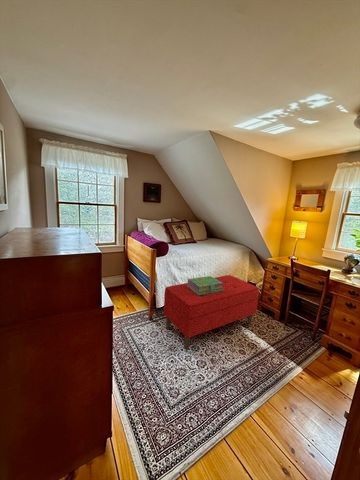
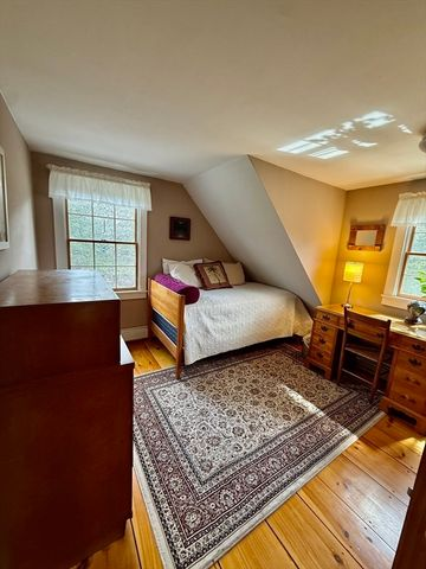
- bench [163,274,260,351]
- stack of books [186,275,224,295]
